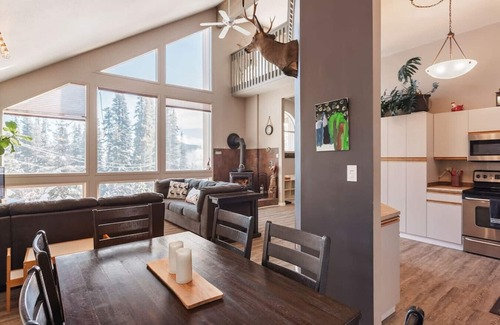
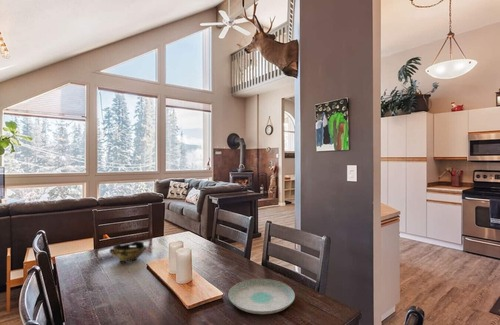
+ plate [227,278,296,315]
+ bowl [108,240,147,263]
